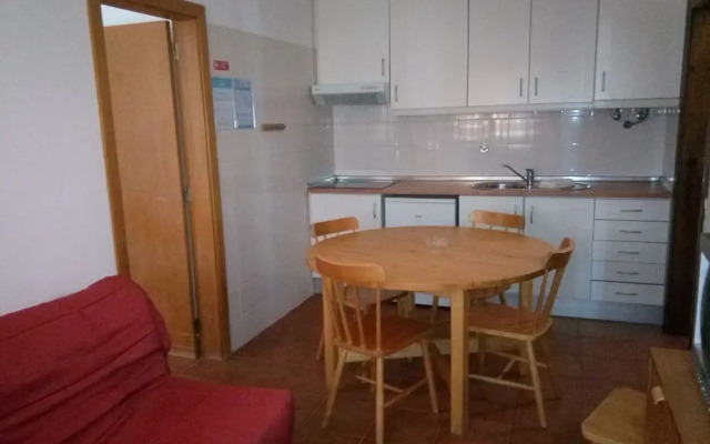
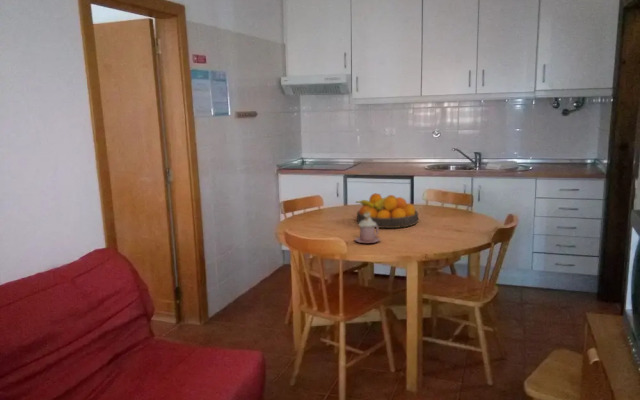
+ mug [354,212,381,244]
+ fruit bowl [355,193,419,229]
